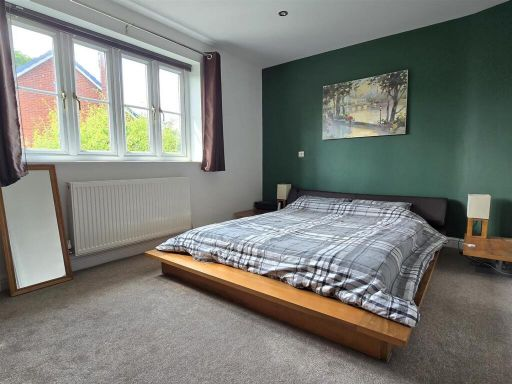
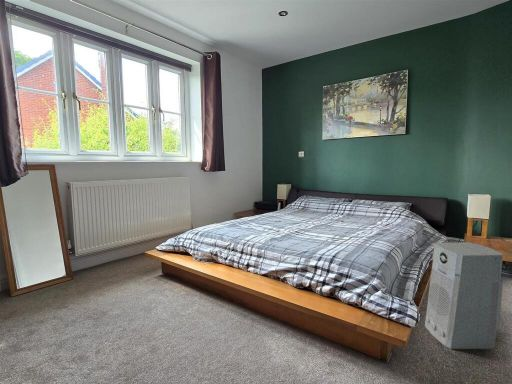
+ air purifier [424,241,504,350]
